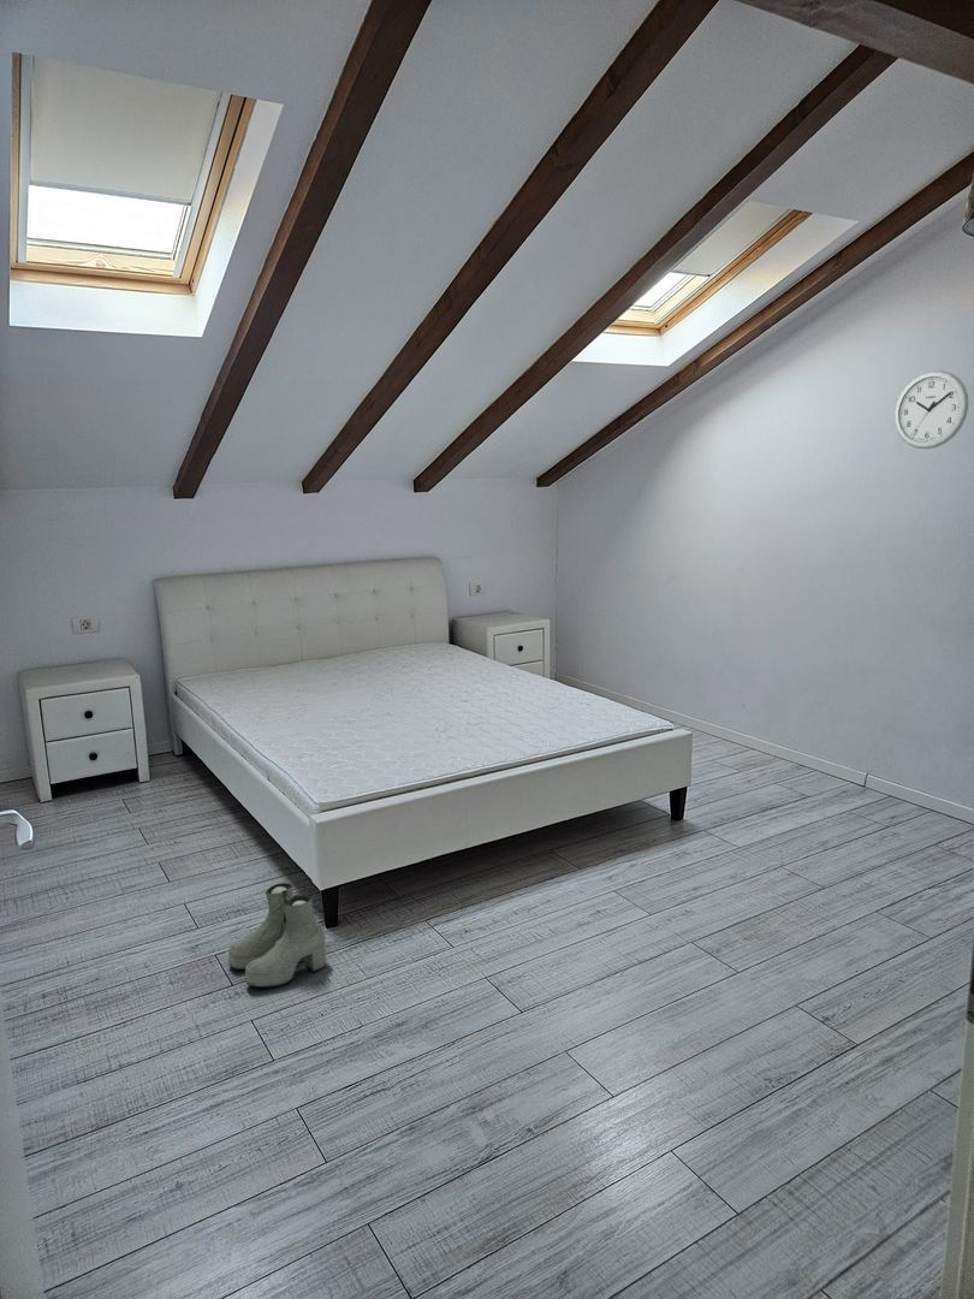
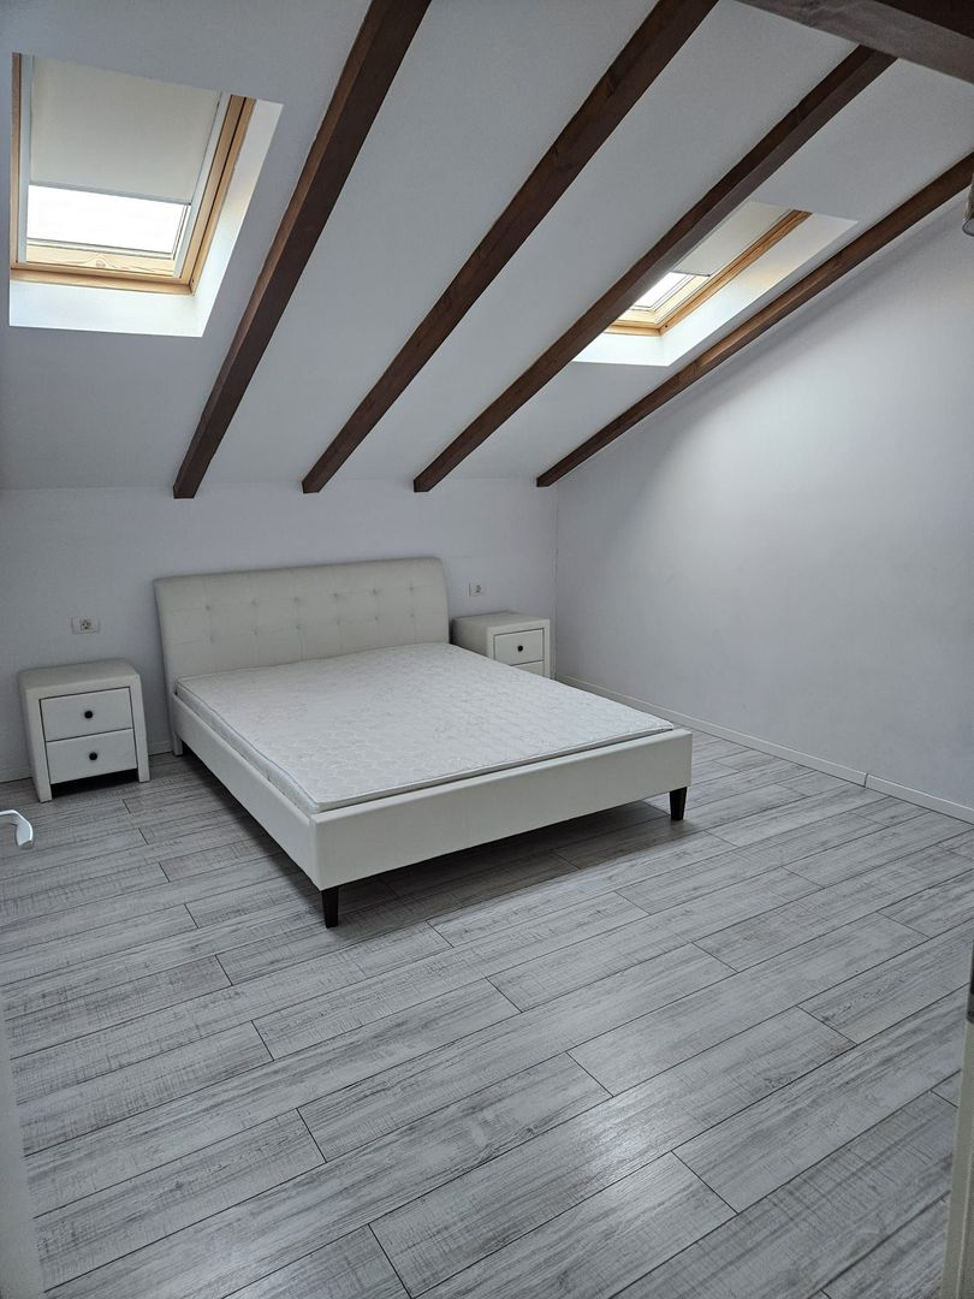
- boots [227,882,327,989]
- wall clock [893,369,969,450]
